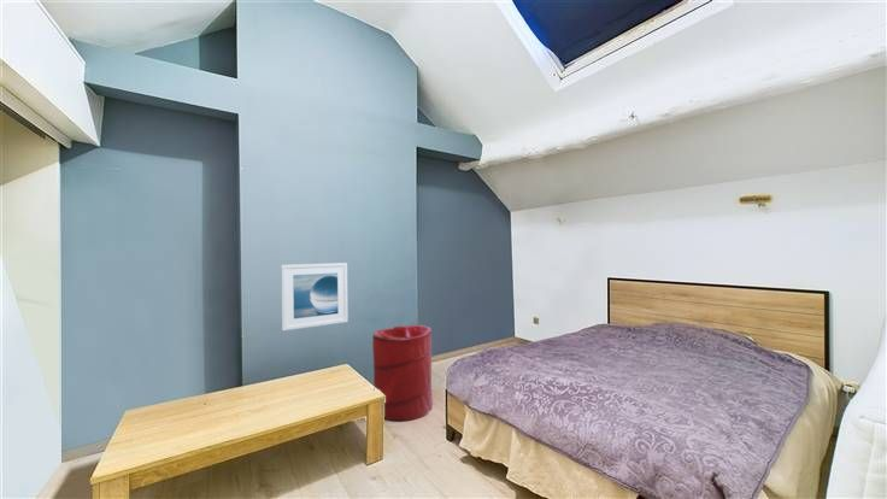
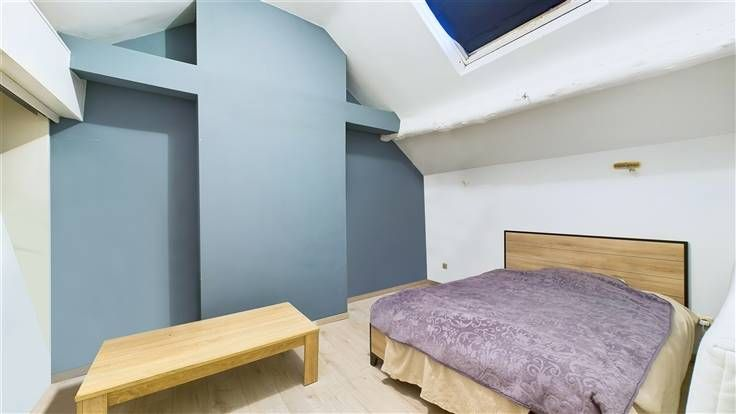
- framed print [280,262,349,331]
- laundry hamper [371,324,434,422]
